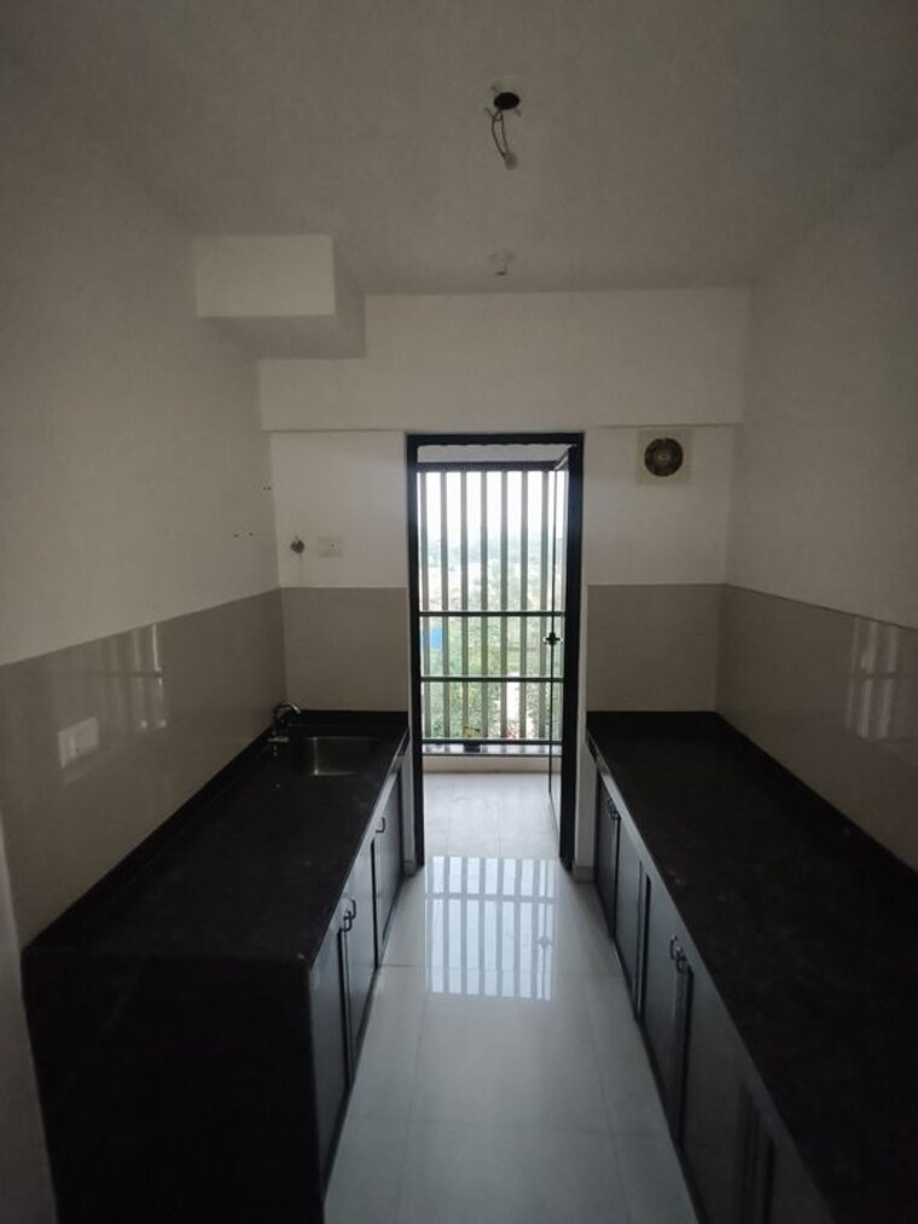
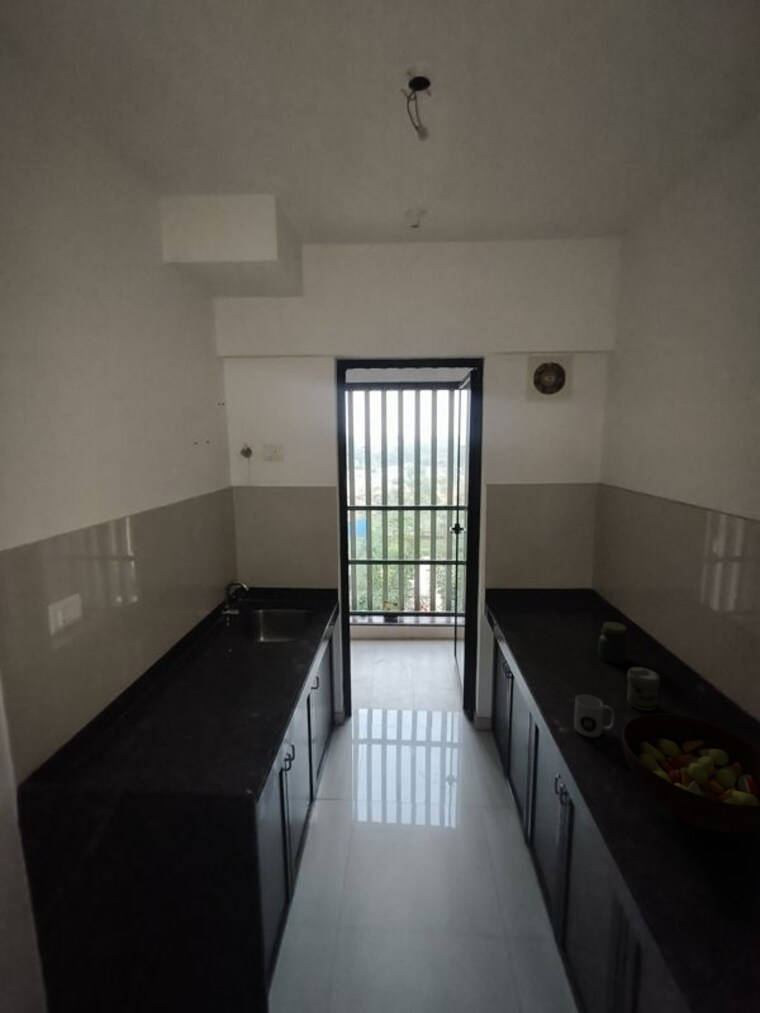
+ fruit bowl [621,713,760,834]
+ jar [597,621,630,665]
+ mug [573,694,616,738]
+ jar [626,666,661,712]
